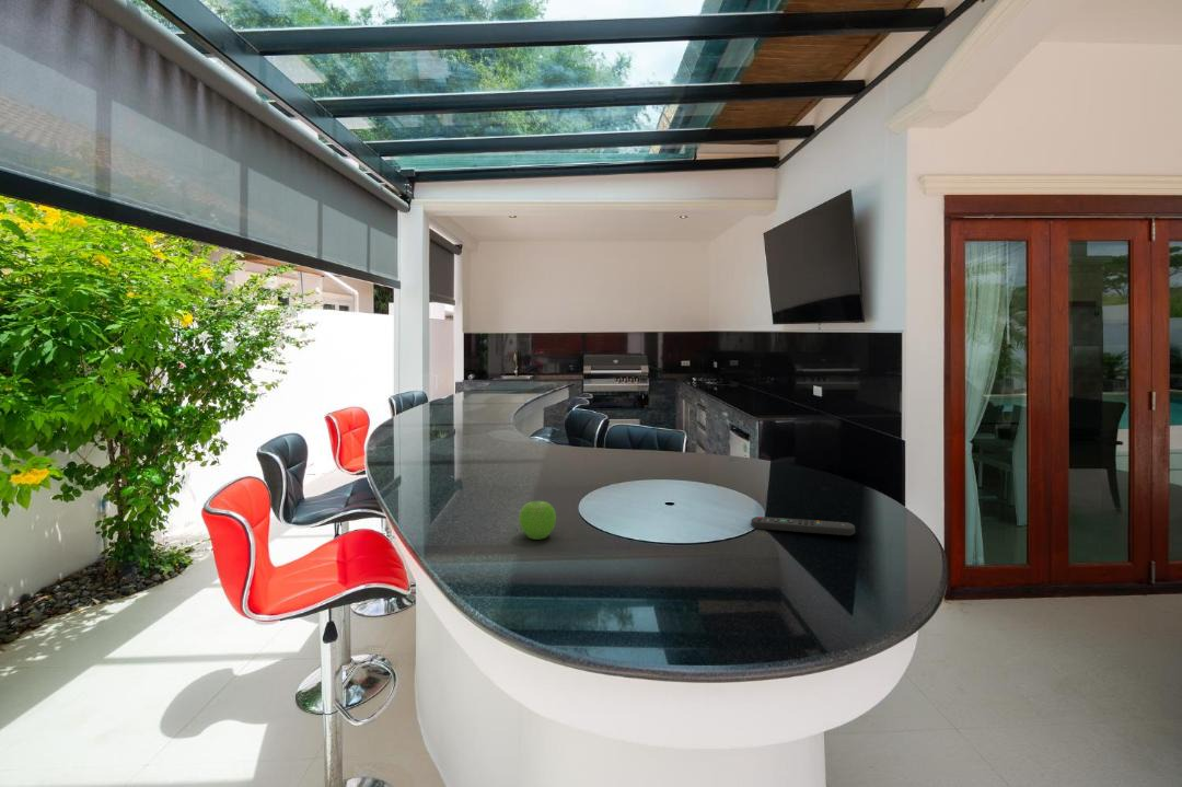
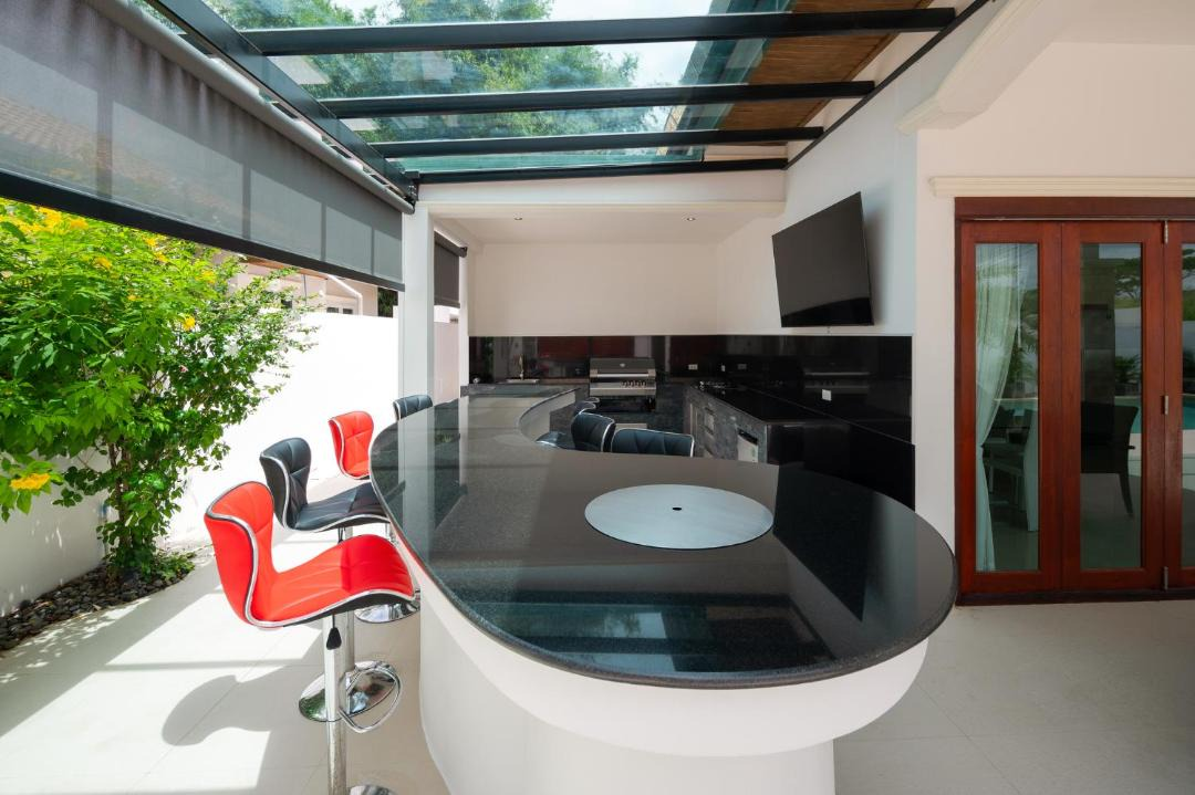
- remote control [750,516,856,536]
- fruit [518,500,557,541]
